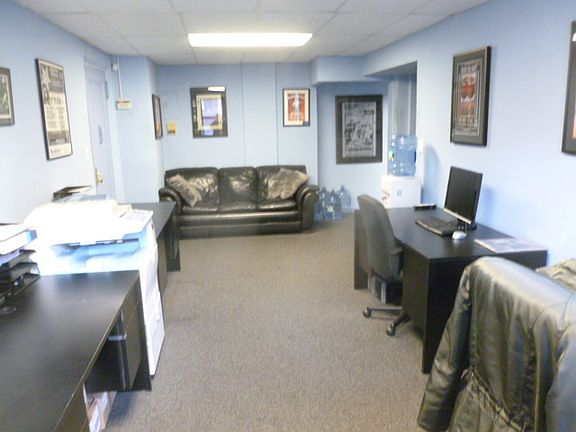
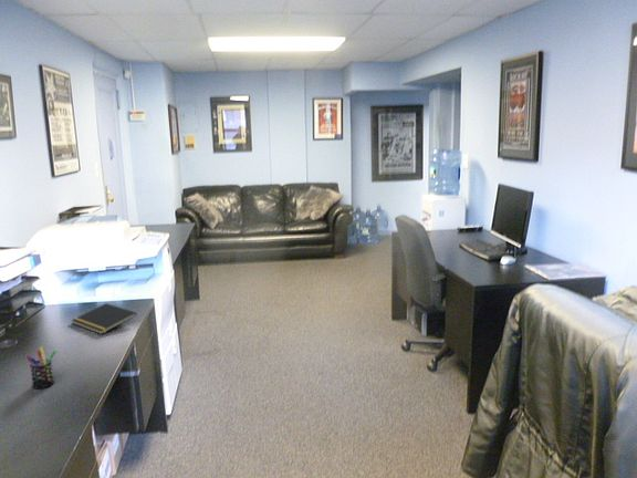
+ pen holder [25,345,58,389]
+ notepad [70,302,138,335]
